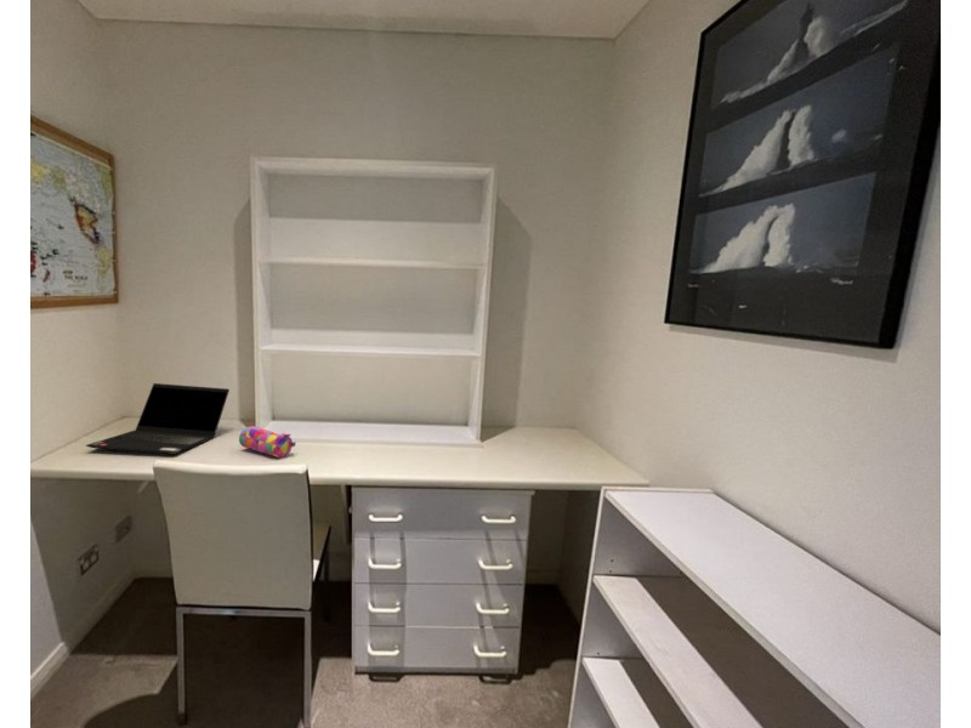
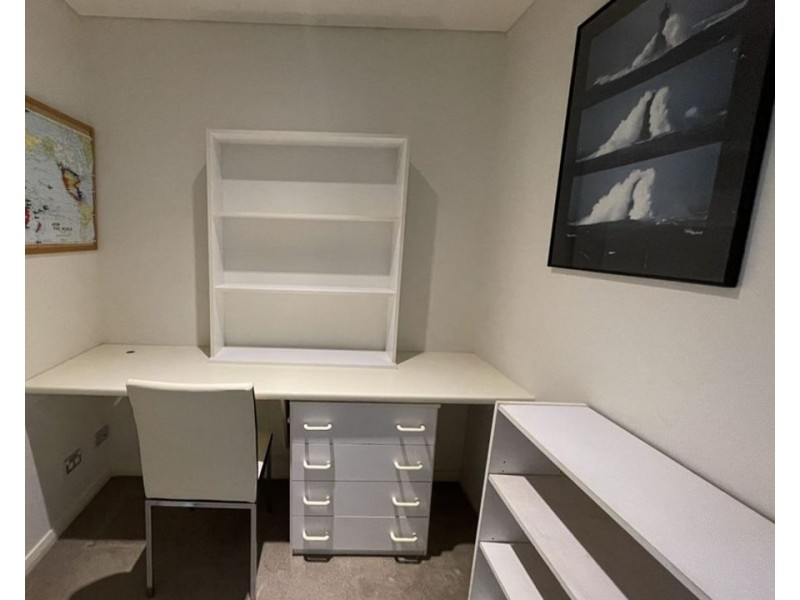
- laptop computer [85,382,231,455]
- pencil case [238,425,297,459]
